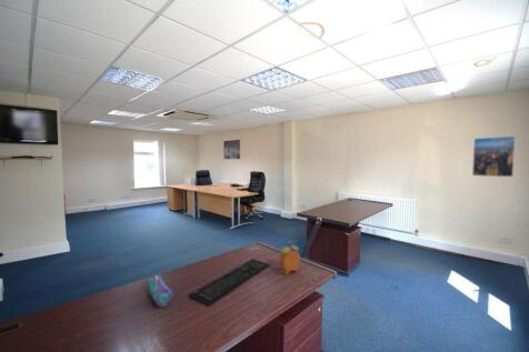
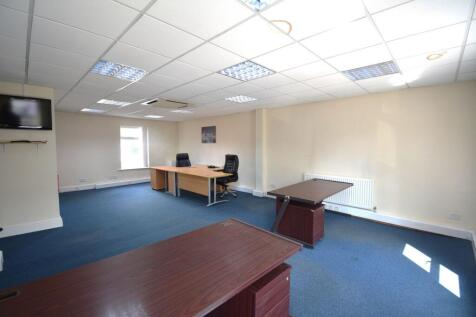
- pencil case [144,274,174,308]
- alarm clock [278,240,301,275]
- keyboard [188,258,271,306]
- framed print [471,135,516,178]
